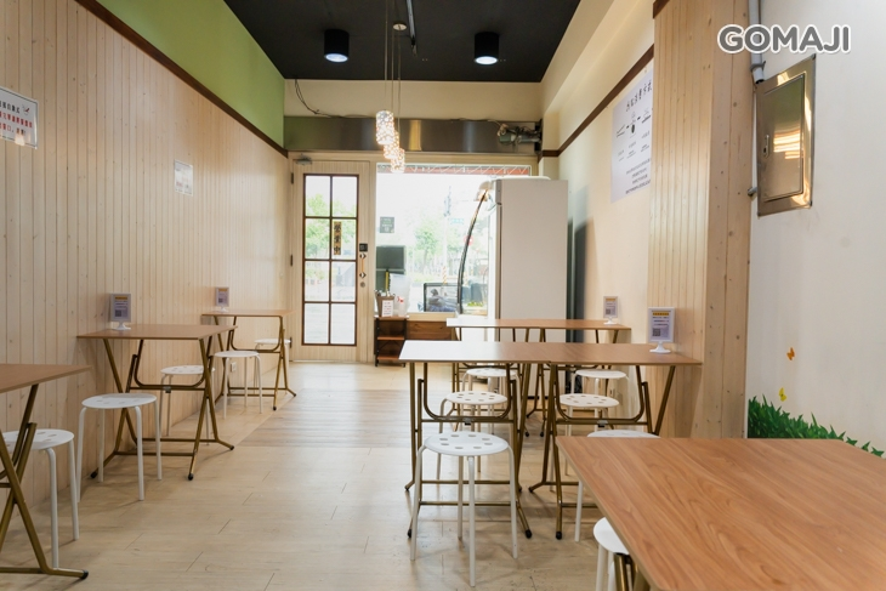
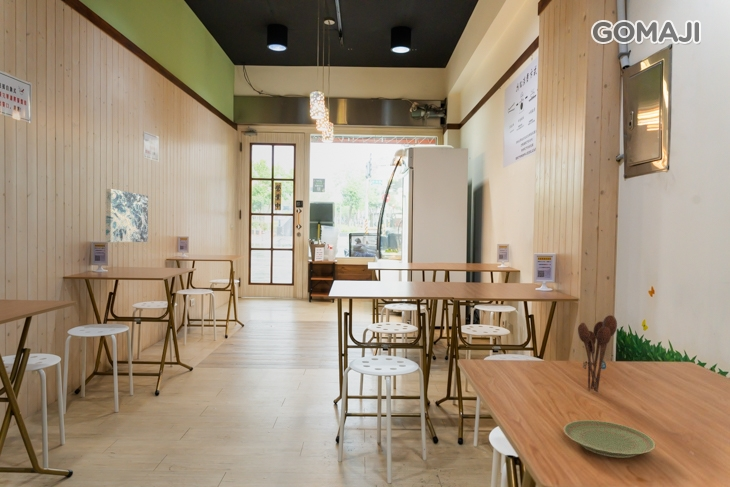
+ wall art [105,188,149,243]
+ plate [563,419,656,459]
+ utensil holder [577,314,618,393]
